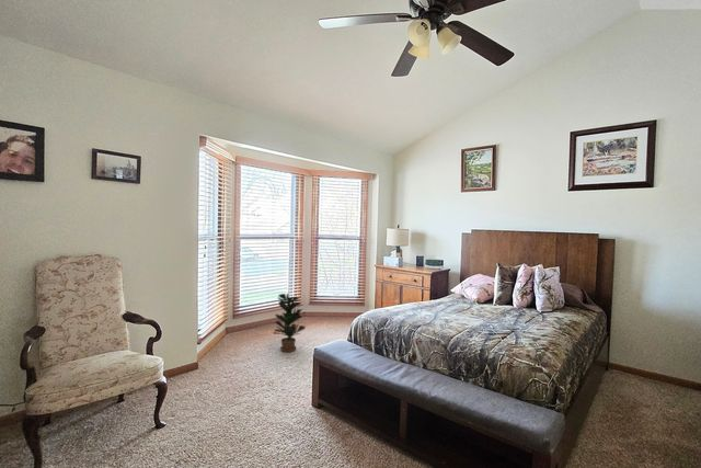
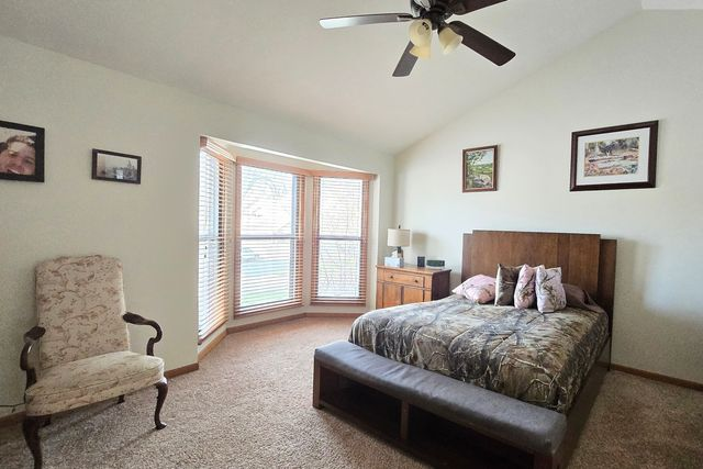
- potted plant [273,293,307,353]
